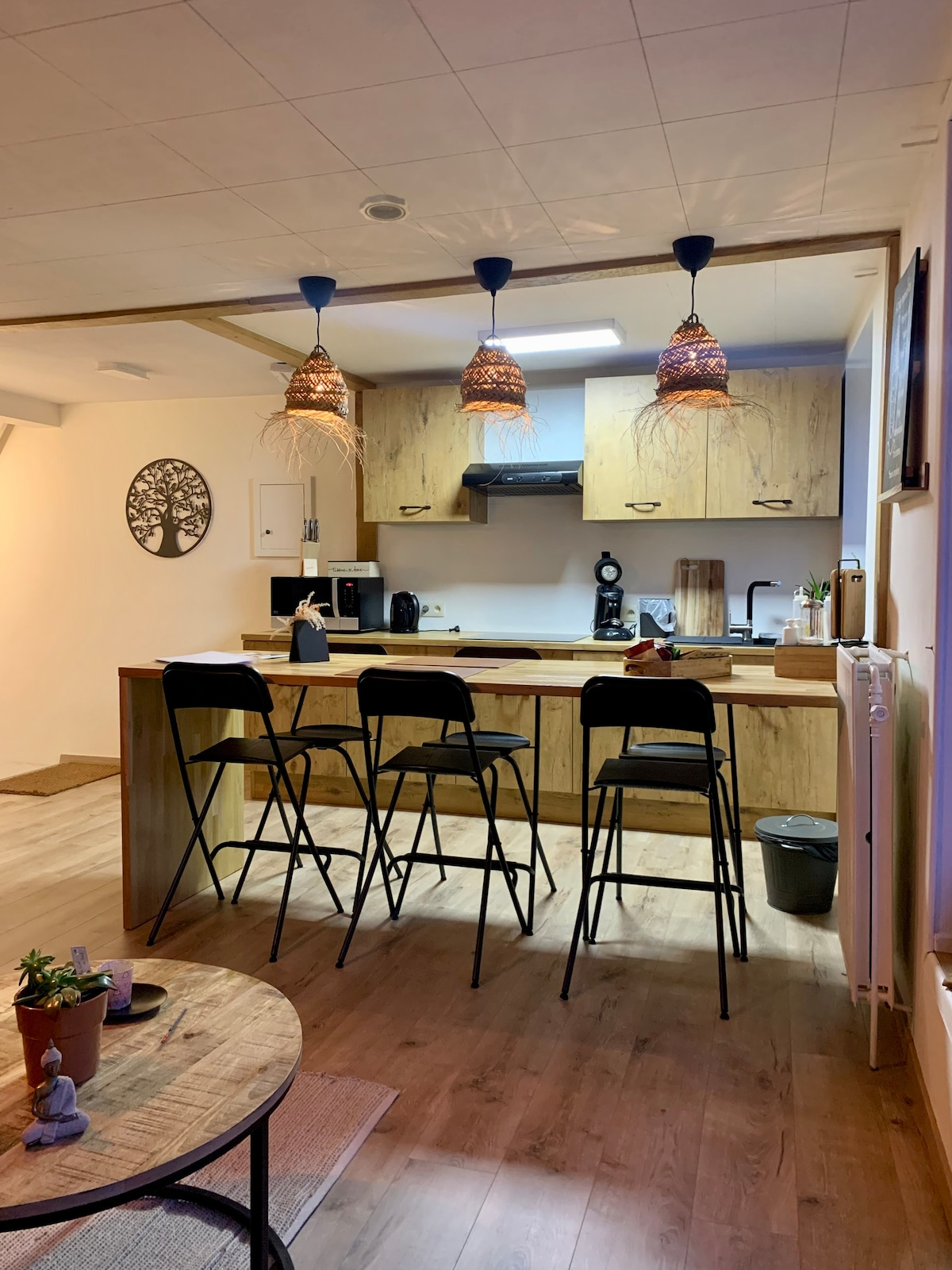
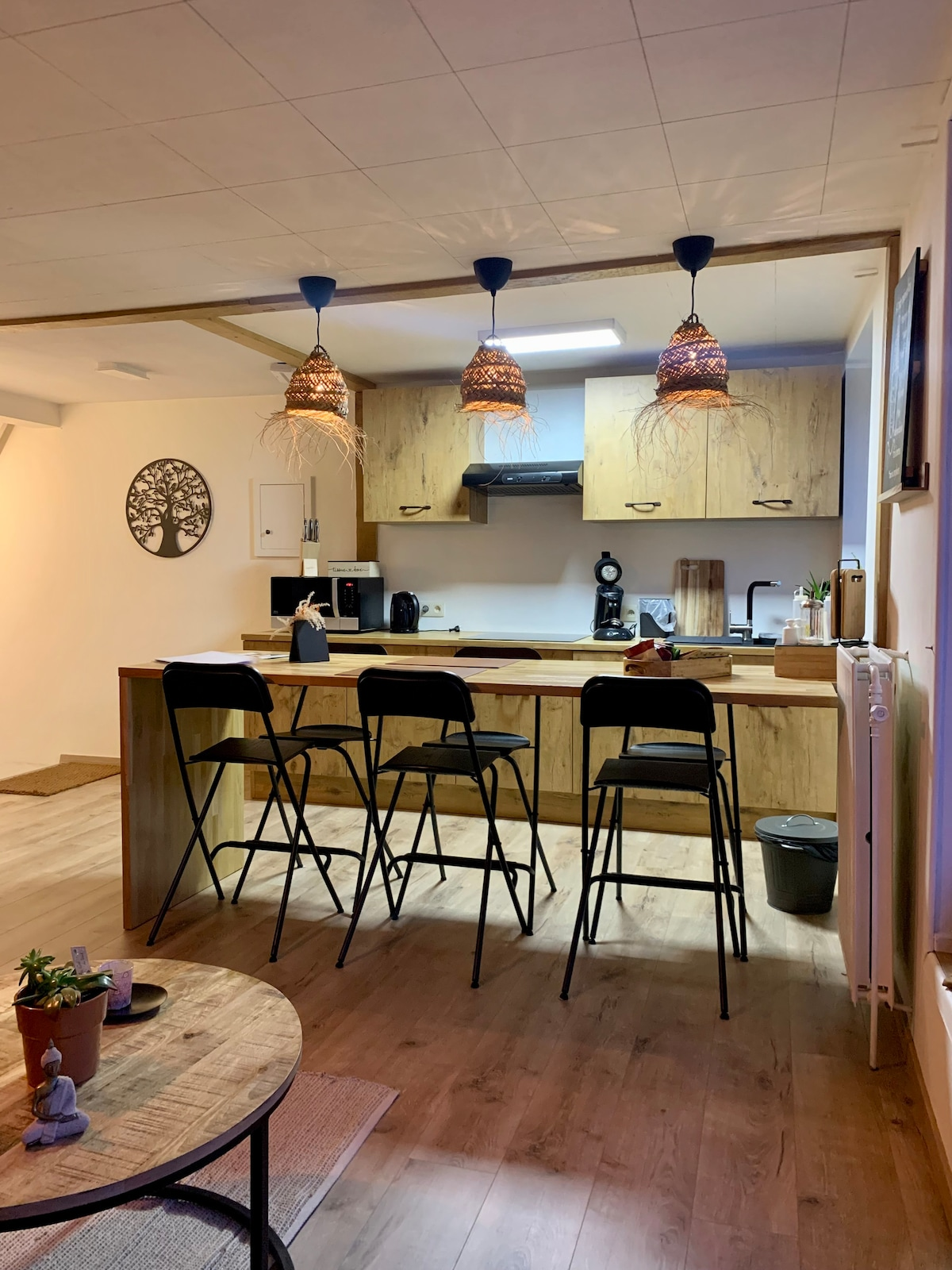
- pen [160,1006,188,1045]
- smoke detector [359,194,412,224]
